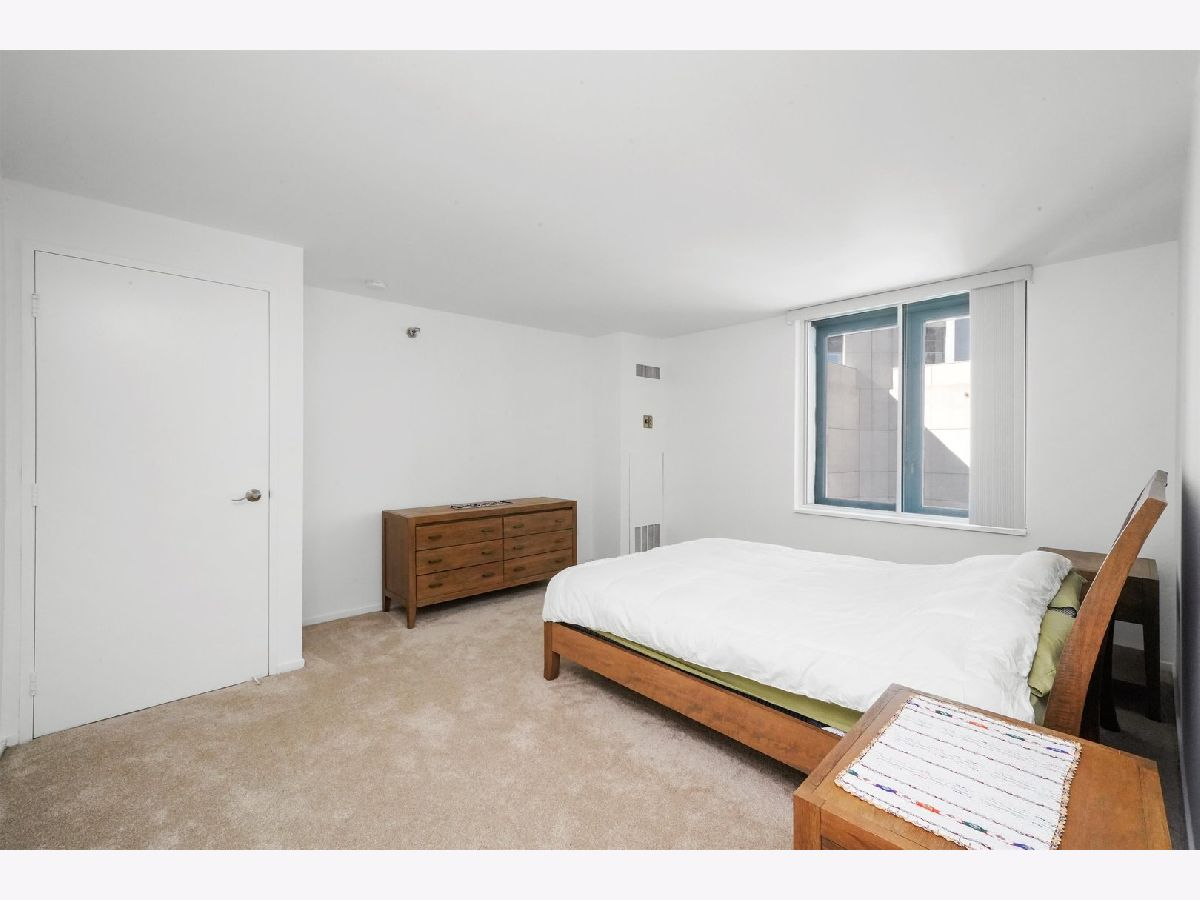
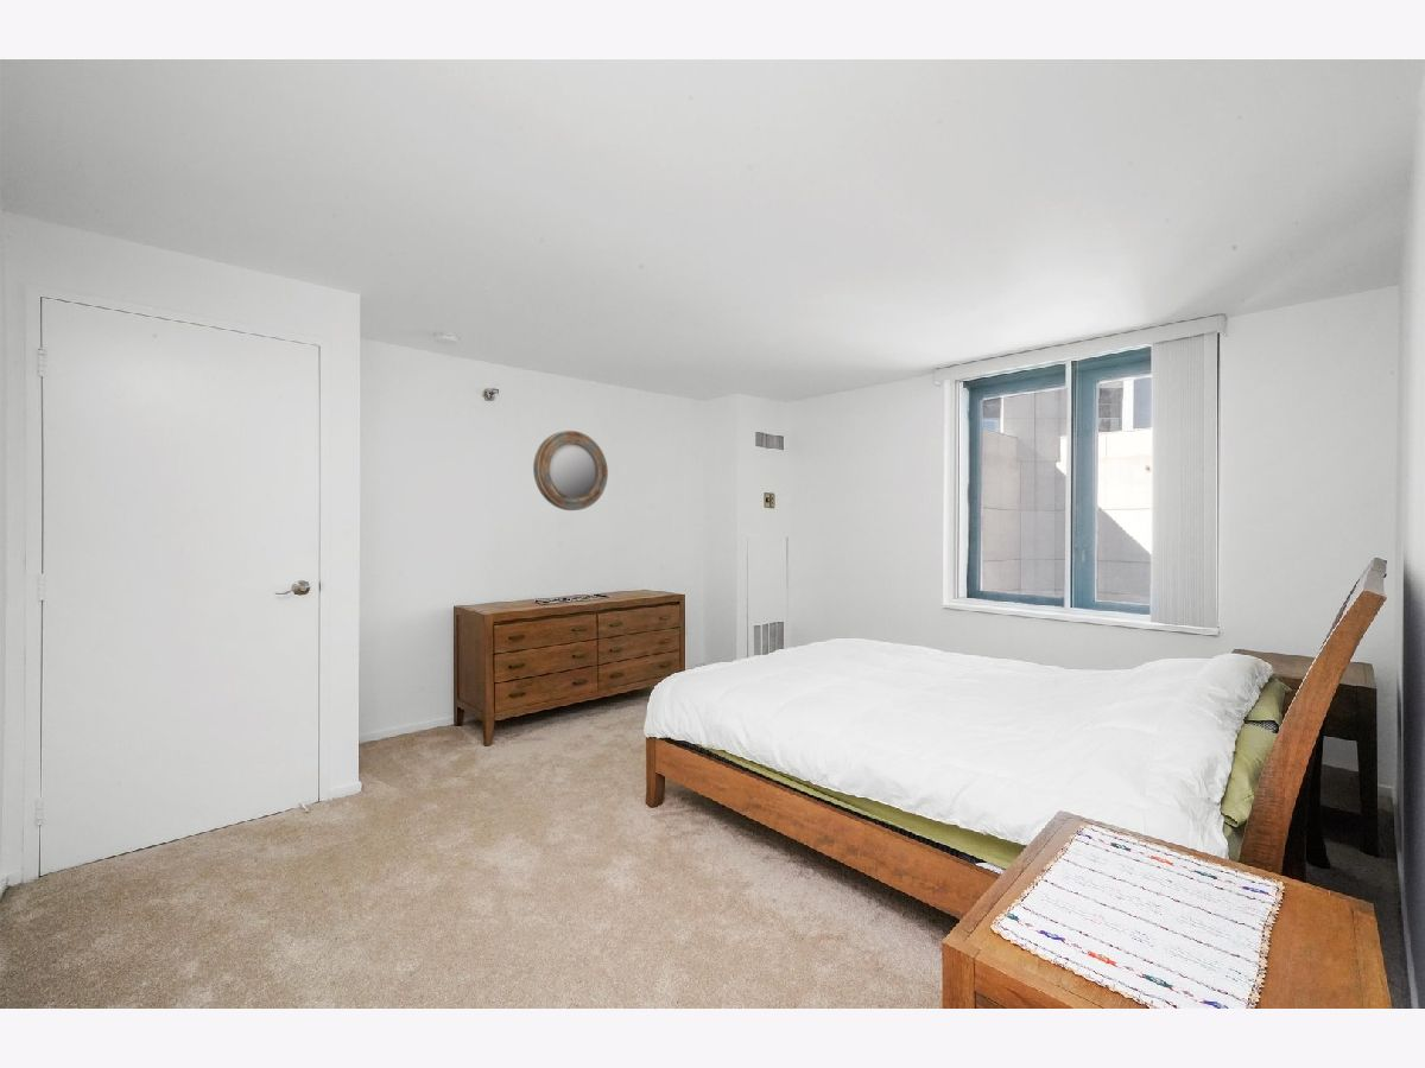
+ home mirror [532,430,609,511]
